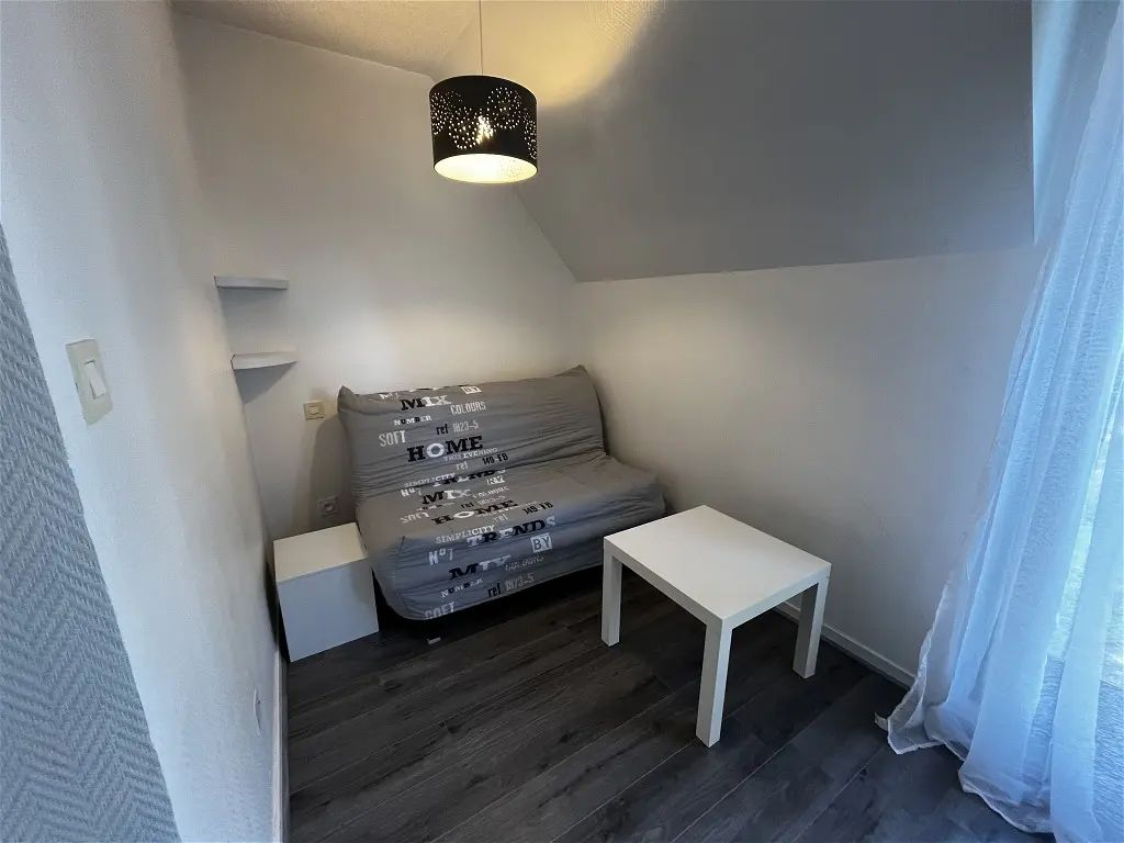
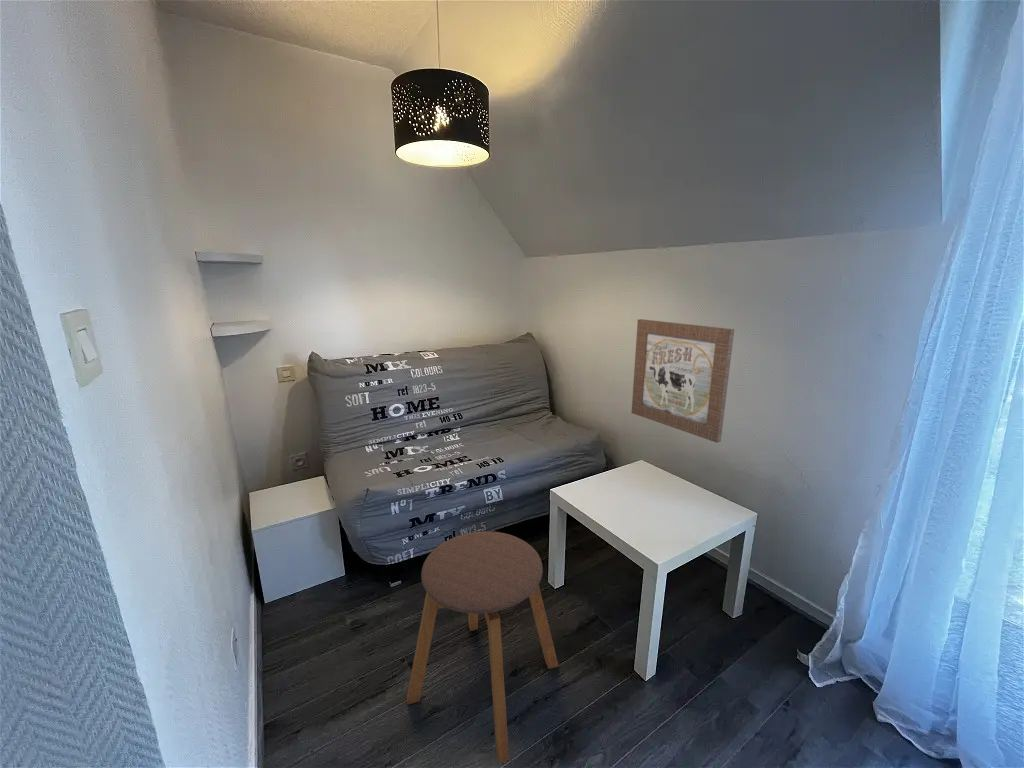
+ stool [406,530,559,764]
+ wall art [631,318,735,444]
